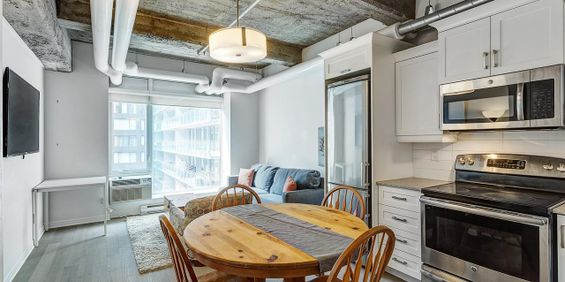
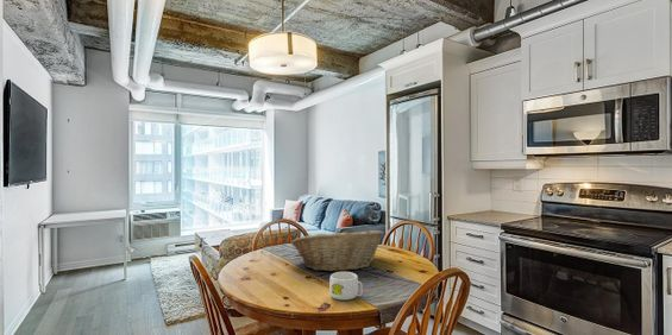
+ fruit basket [290,228,385,272]
+ mug [328,271,364,301]
